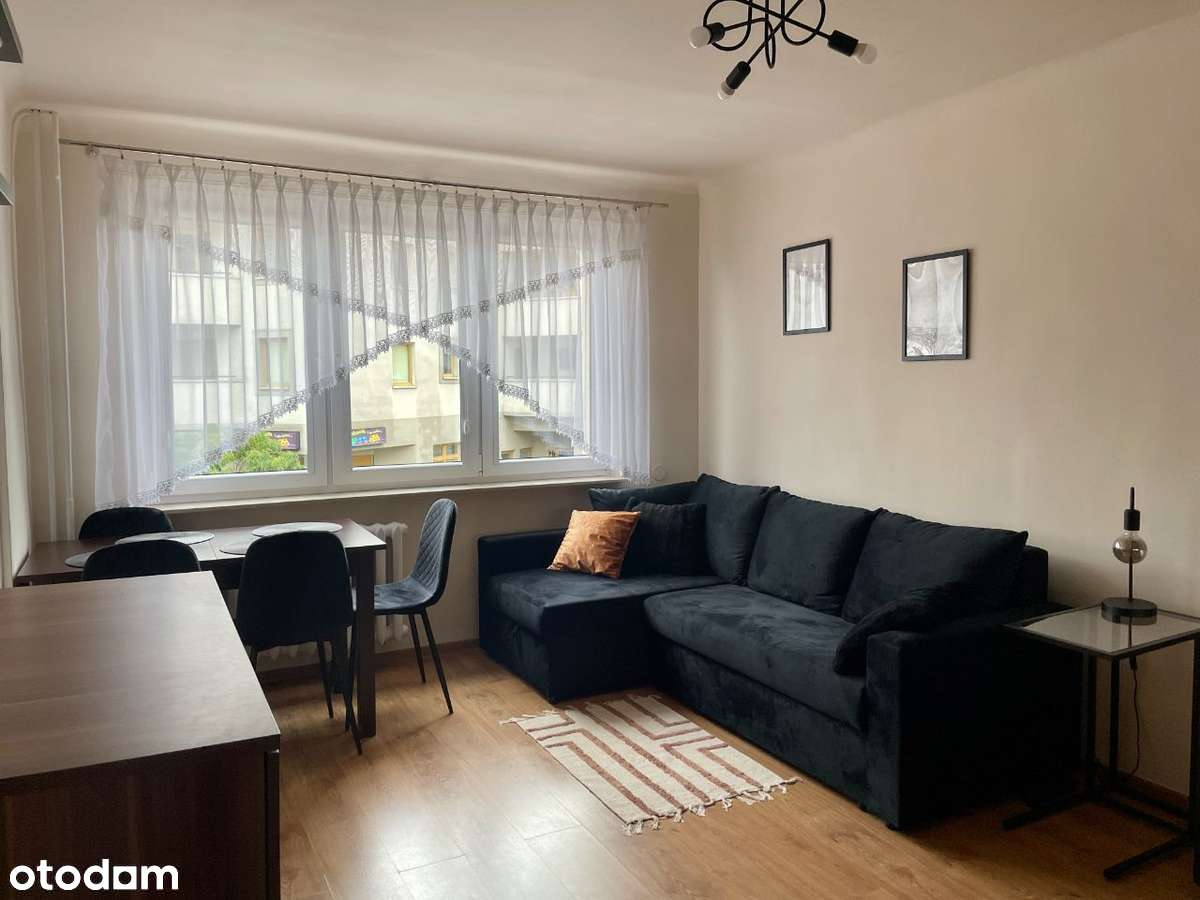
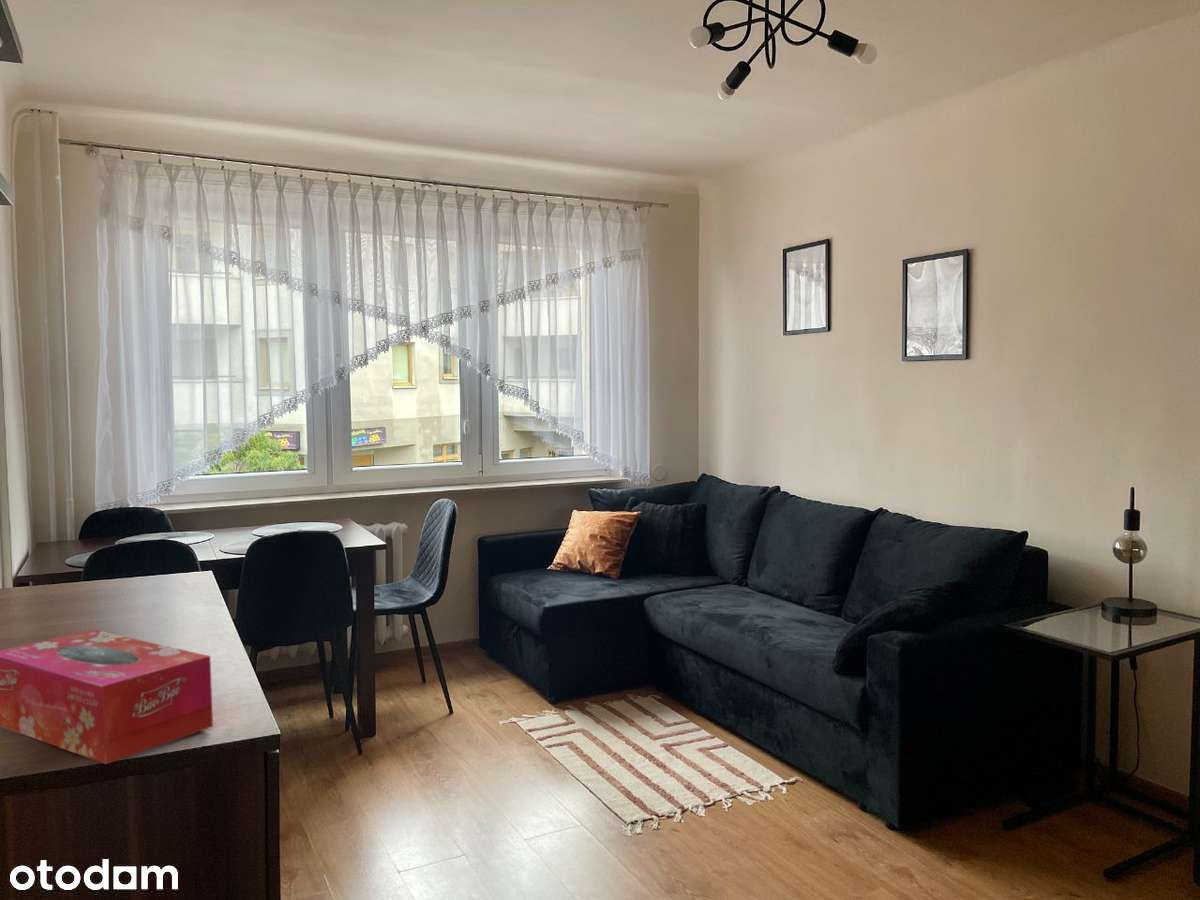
+ tissue box [0,629,214,765]
